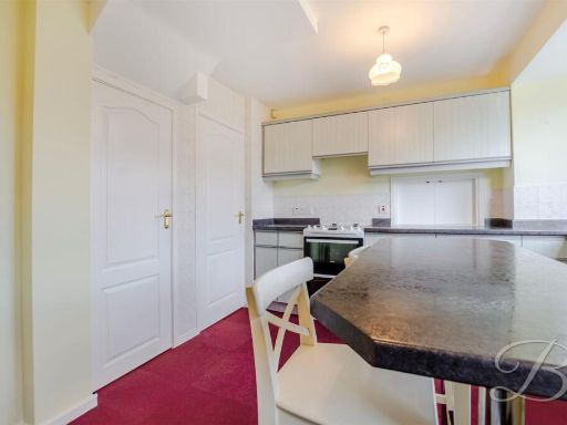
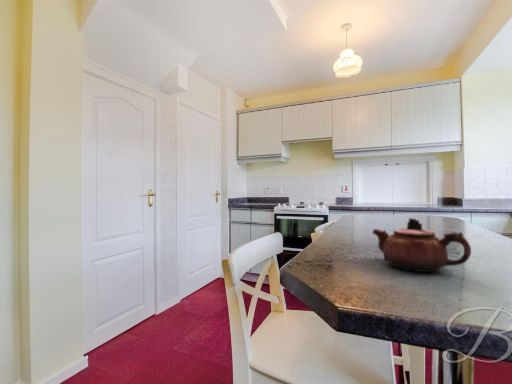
+ teapot [371,217,472,273]
